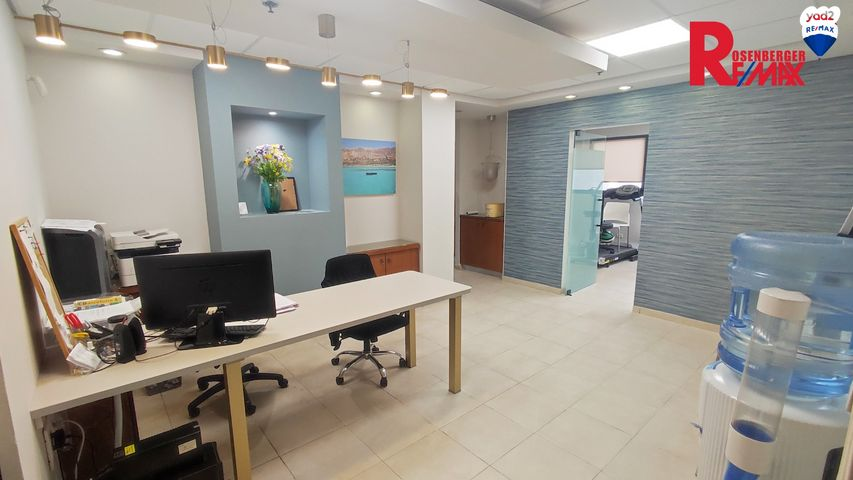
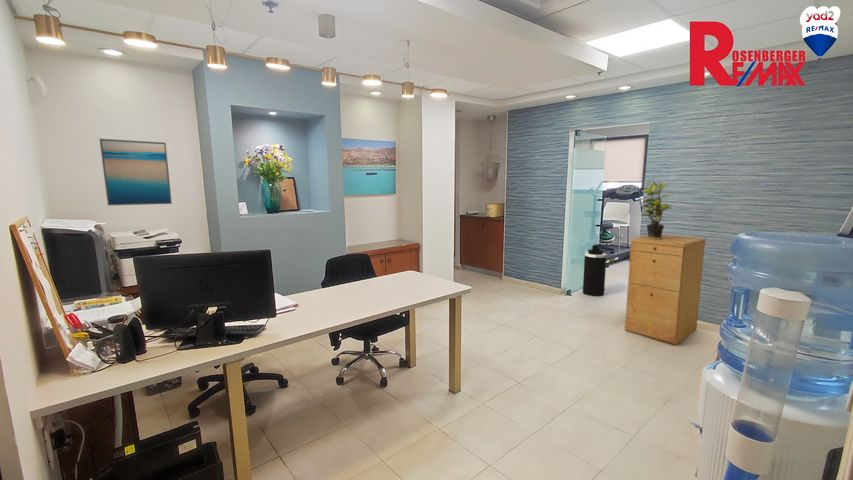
+ filing cabinet [624,234,707,346]
+ trash can [582,243,608,297]
+ potted plant [636,180,676,240]
+ wall art [99,138,173,207]
